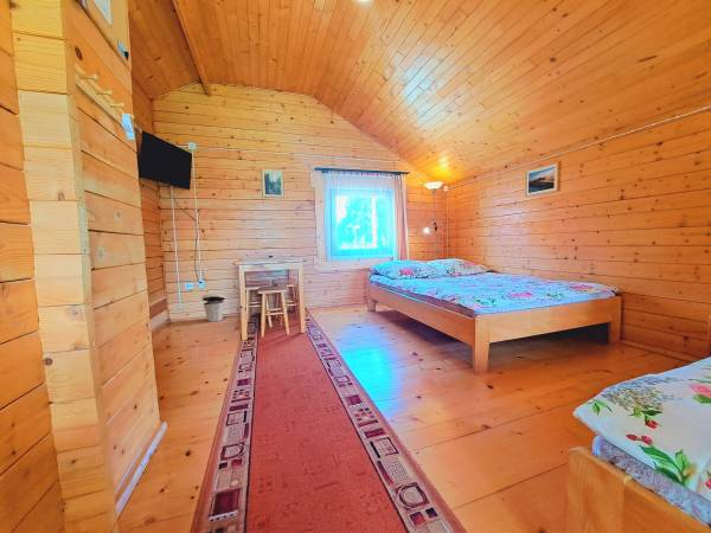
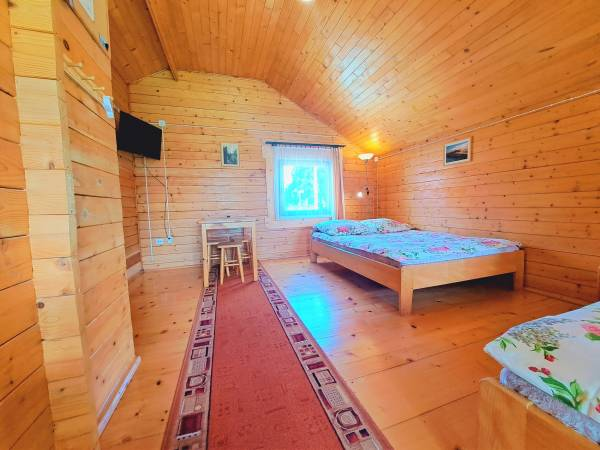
- trash can [200,294,226,323]
